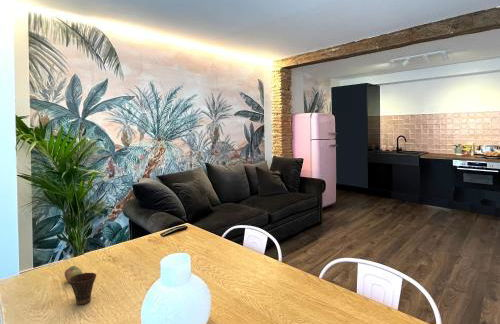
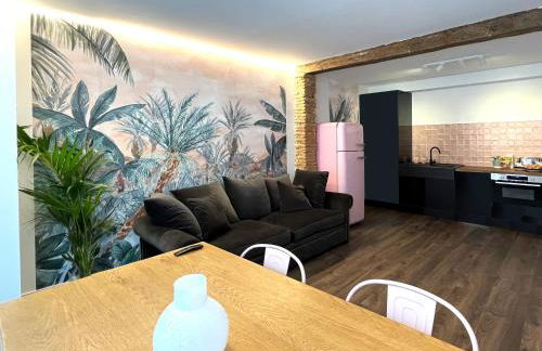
- cup [68,272,97,306]
- apple [64,265,83,283]
